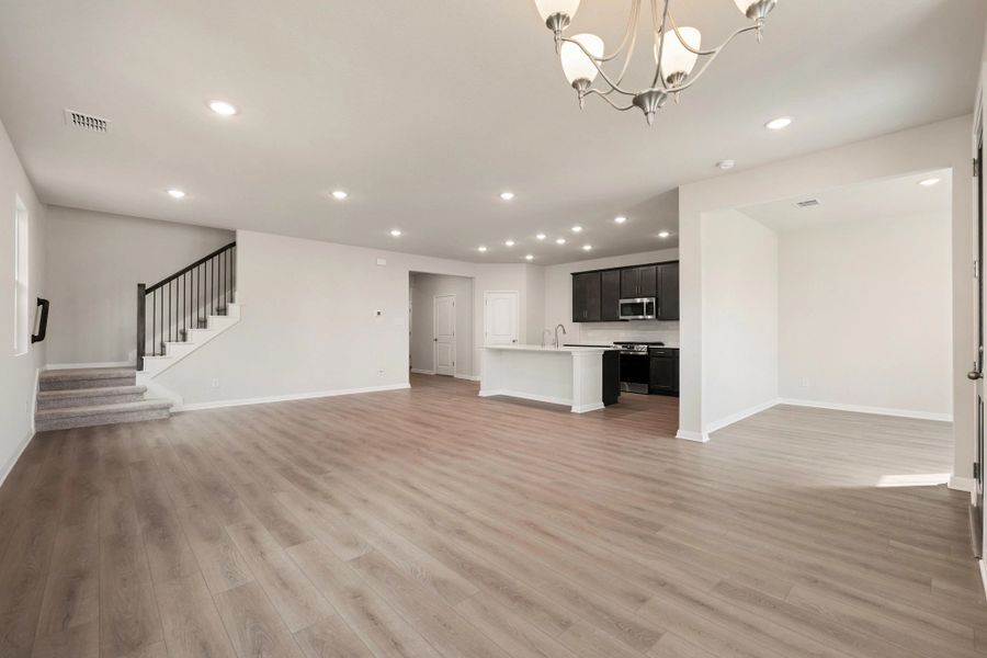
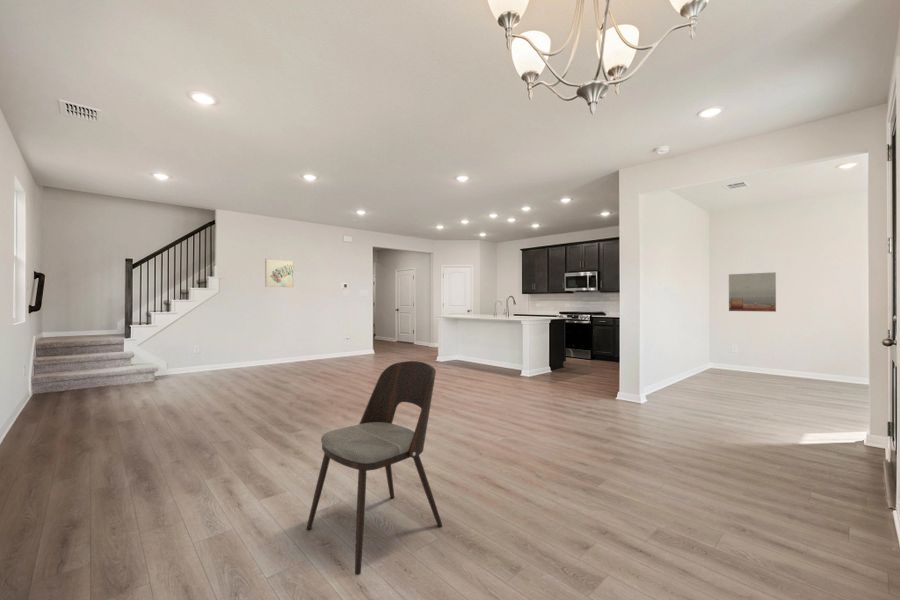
+ wall art [264,258,295,288]
+ wall art [728,271,777,313]
+ dining chair [306,360,443,576]
